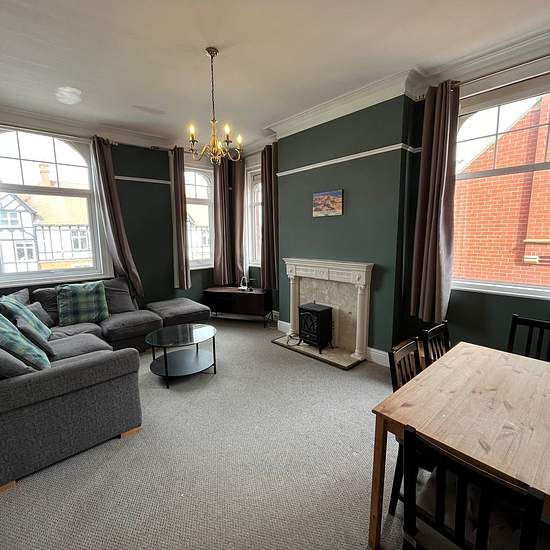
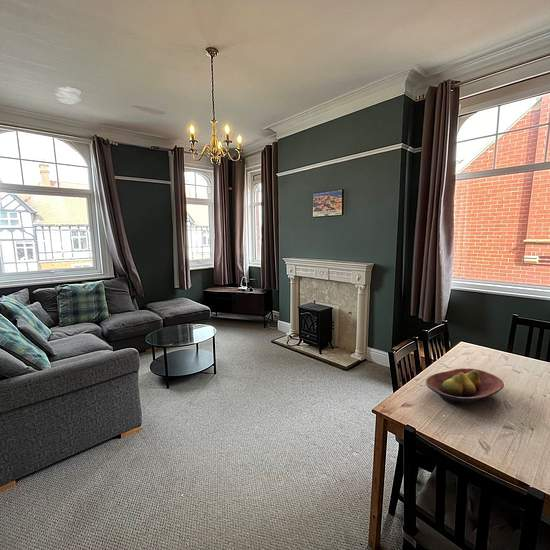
+ fruit bowl [425,368,505,405]
